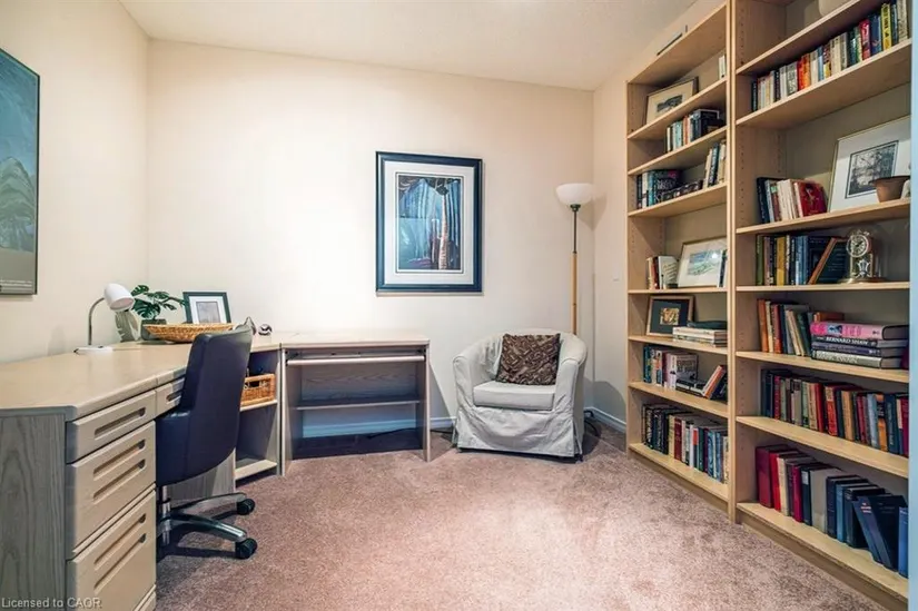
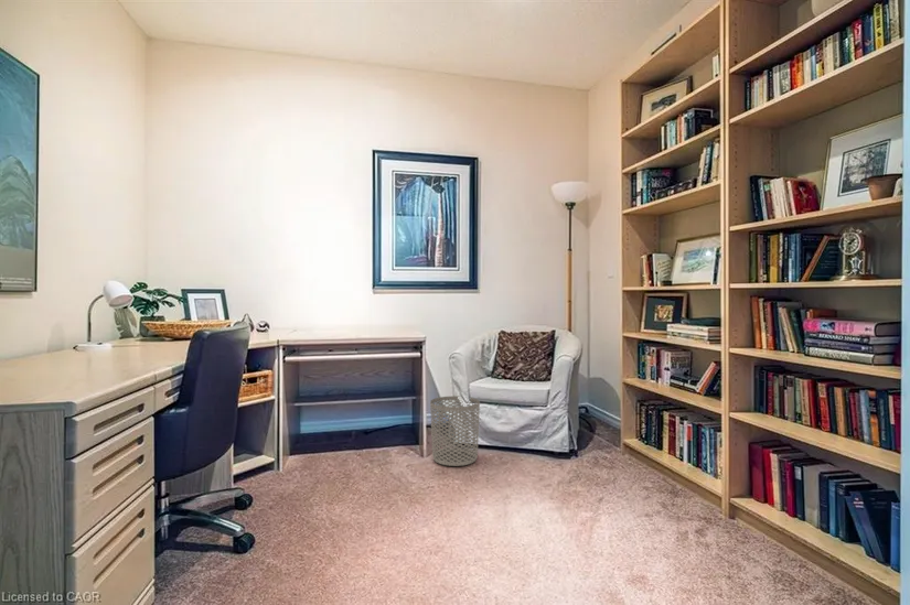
+ waste bin [429,396,481,467]
